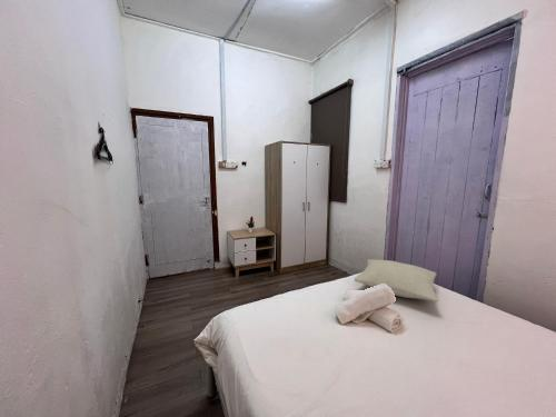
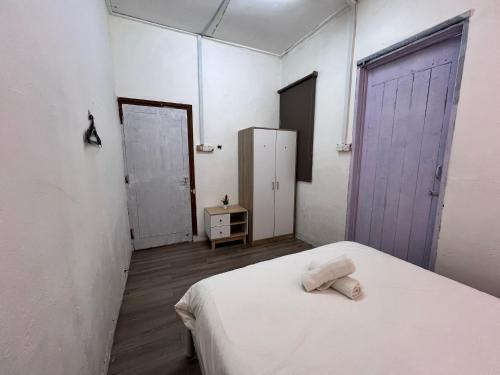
- pillow [354,258,439,302]
